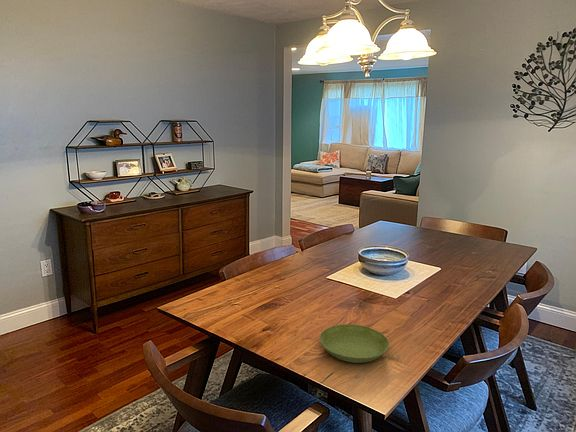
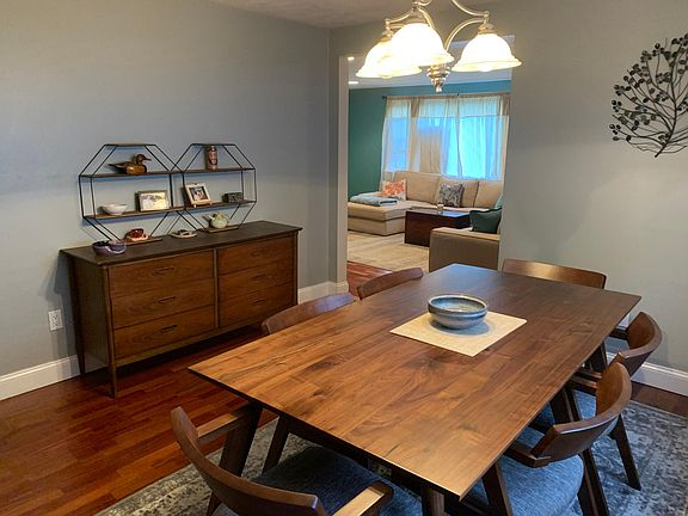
- saucer [319,323,390,364]
